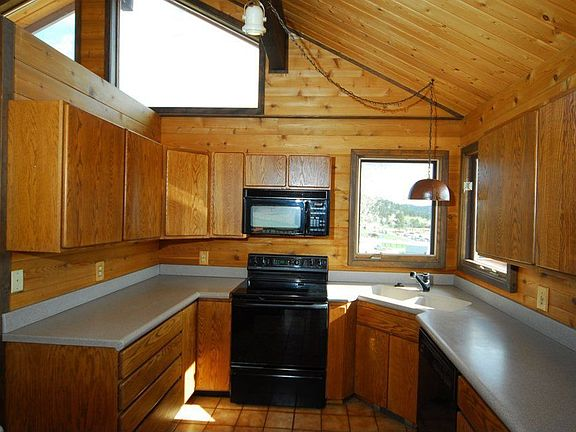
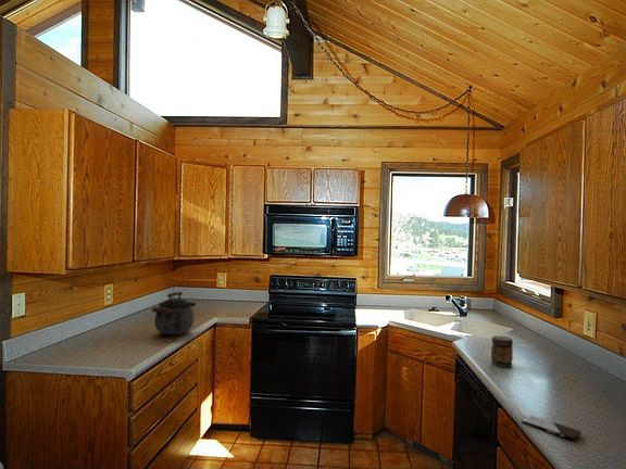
+ kettle [151,291,198,335]
+ jar [490,335,514,369]
+ smartphone [521,414,583,441]
